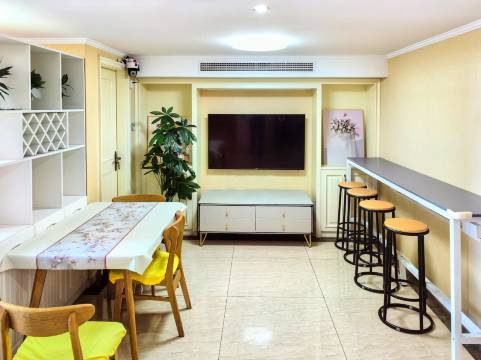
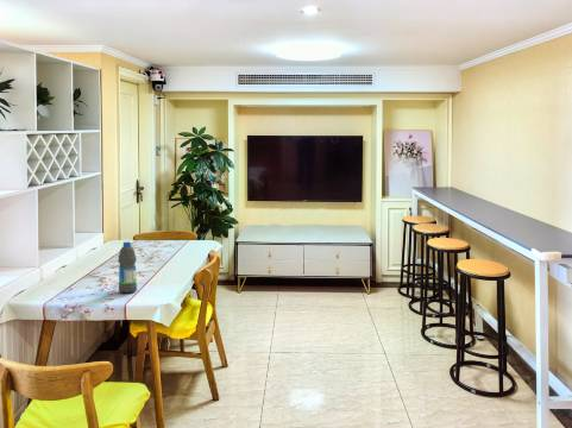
+ water bottle [117,241,138,294]
